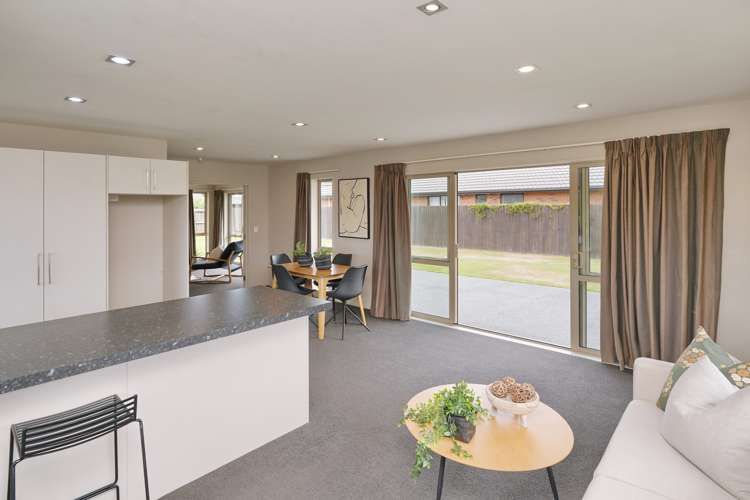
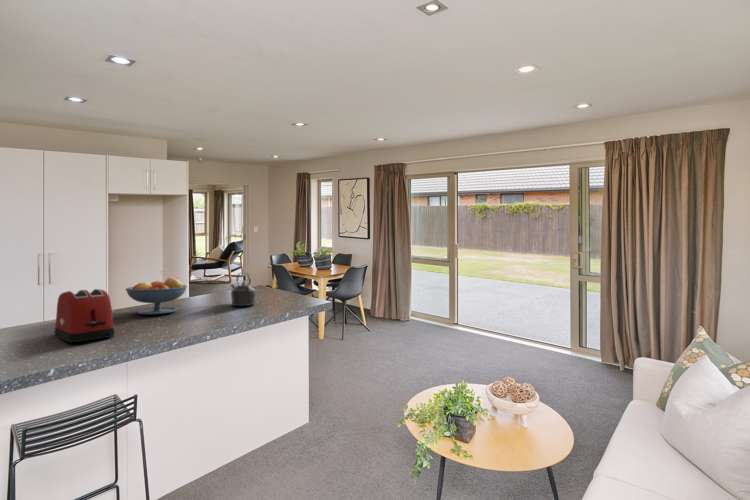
+ fruit bowl [125,276,188,316]
+ toaster [53,288,116,344]
+ kettle [230,271,257,307]
